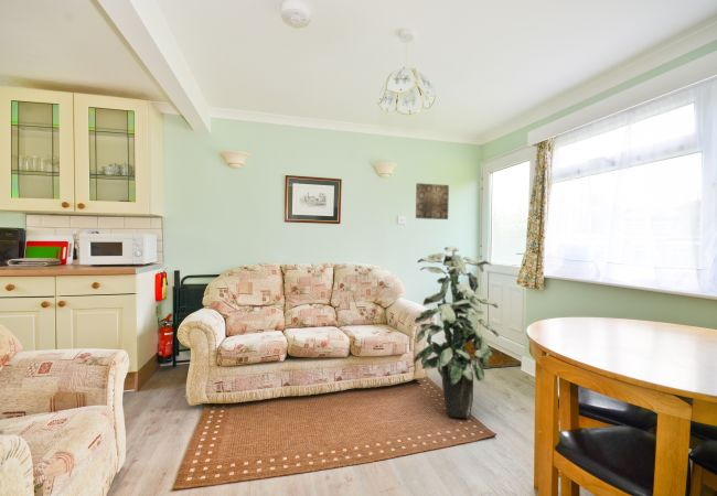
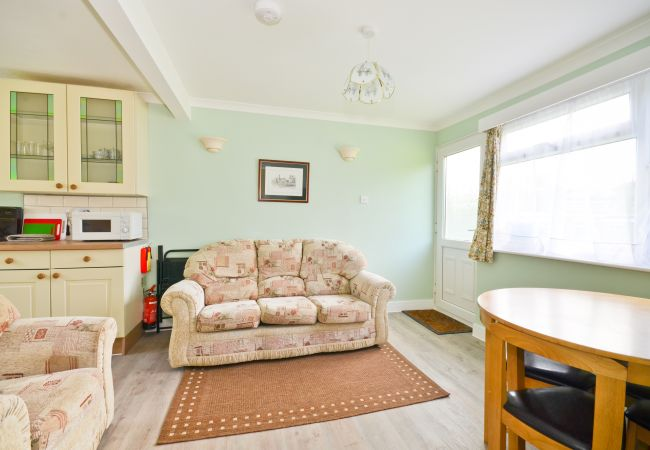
- indoor plant [413,246,500,419]
- wall art [415,182,450,220]
